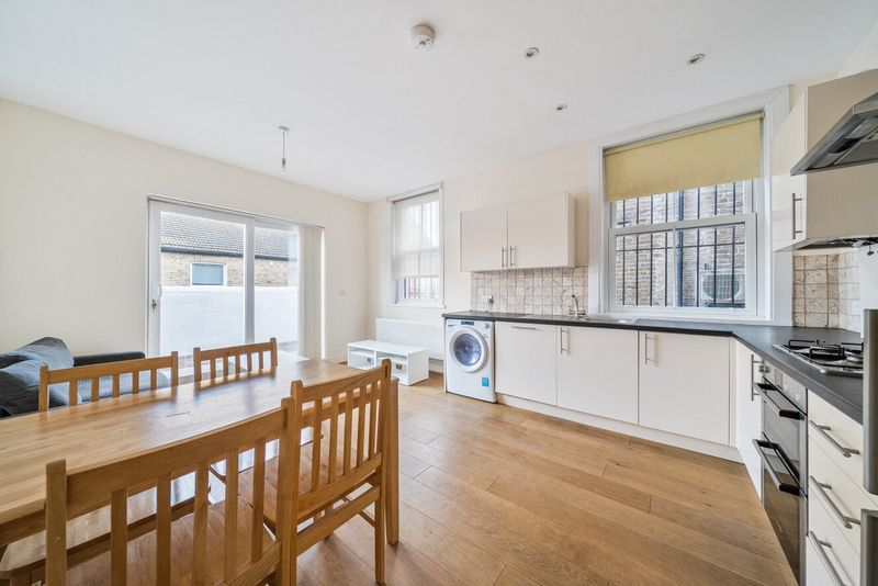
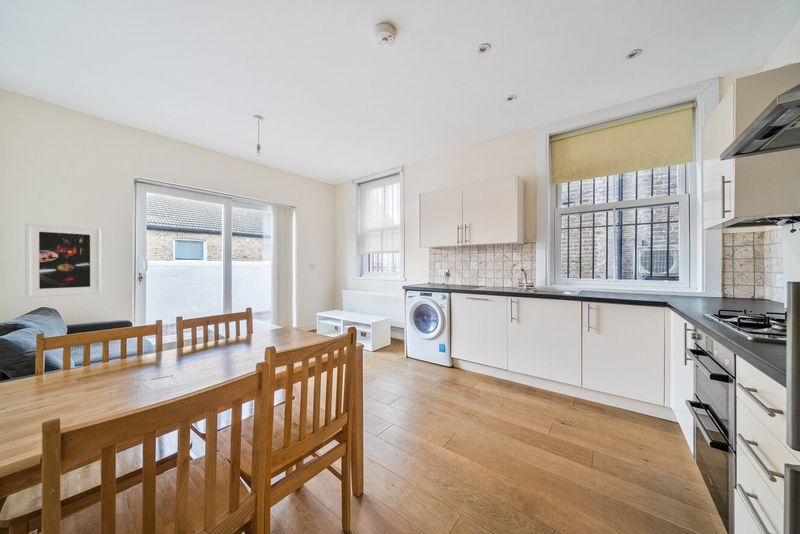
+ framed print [24,222,102,299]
